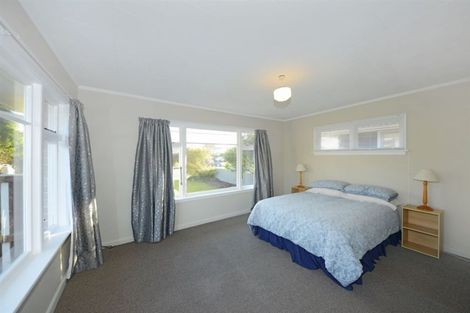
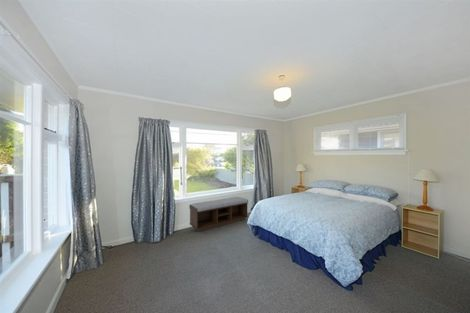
+ bench [188,196,249,233]
